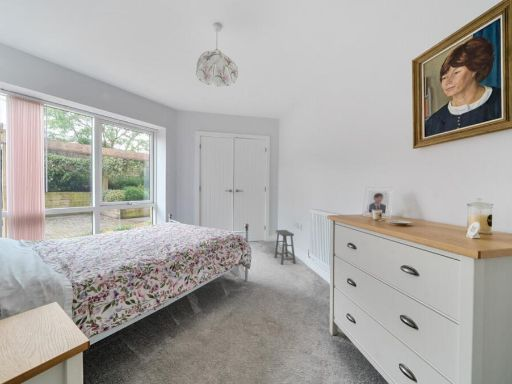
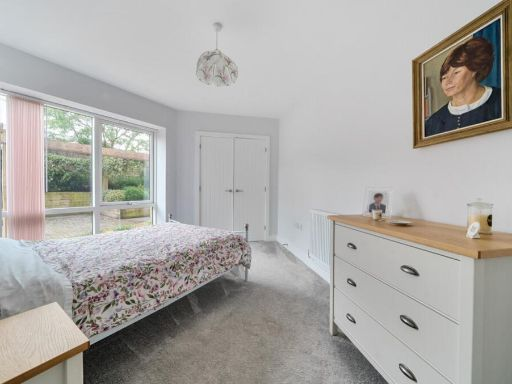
- footstool [273,229,296,265]
